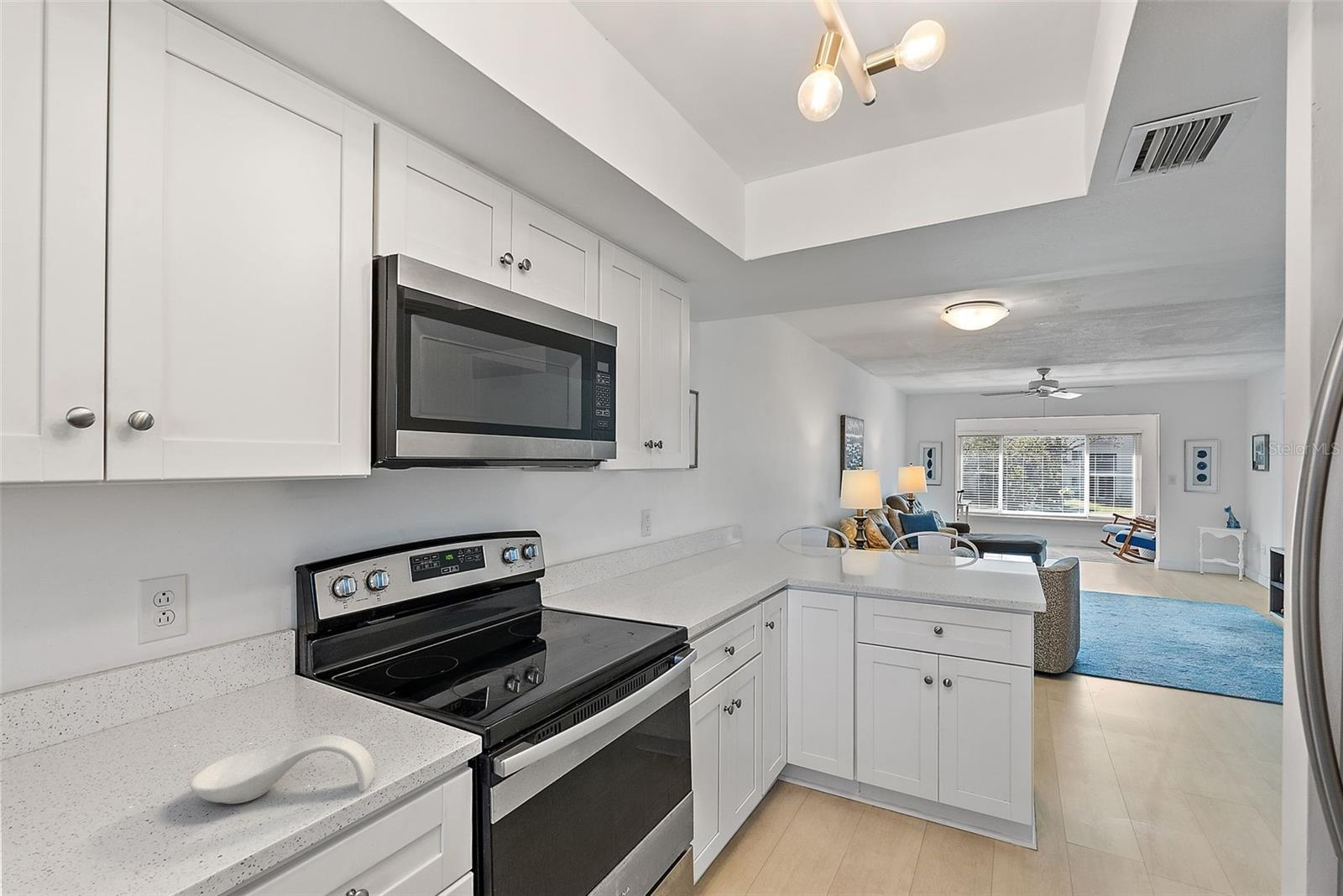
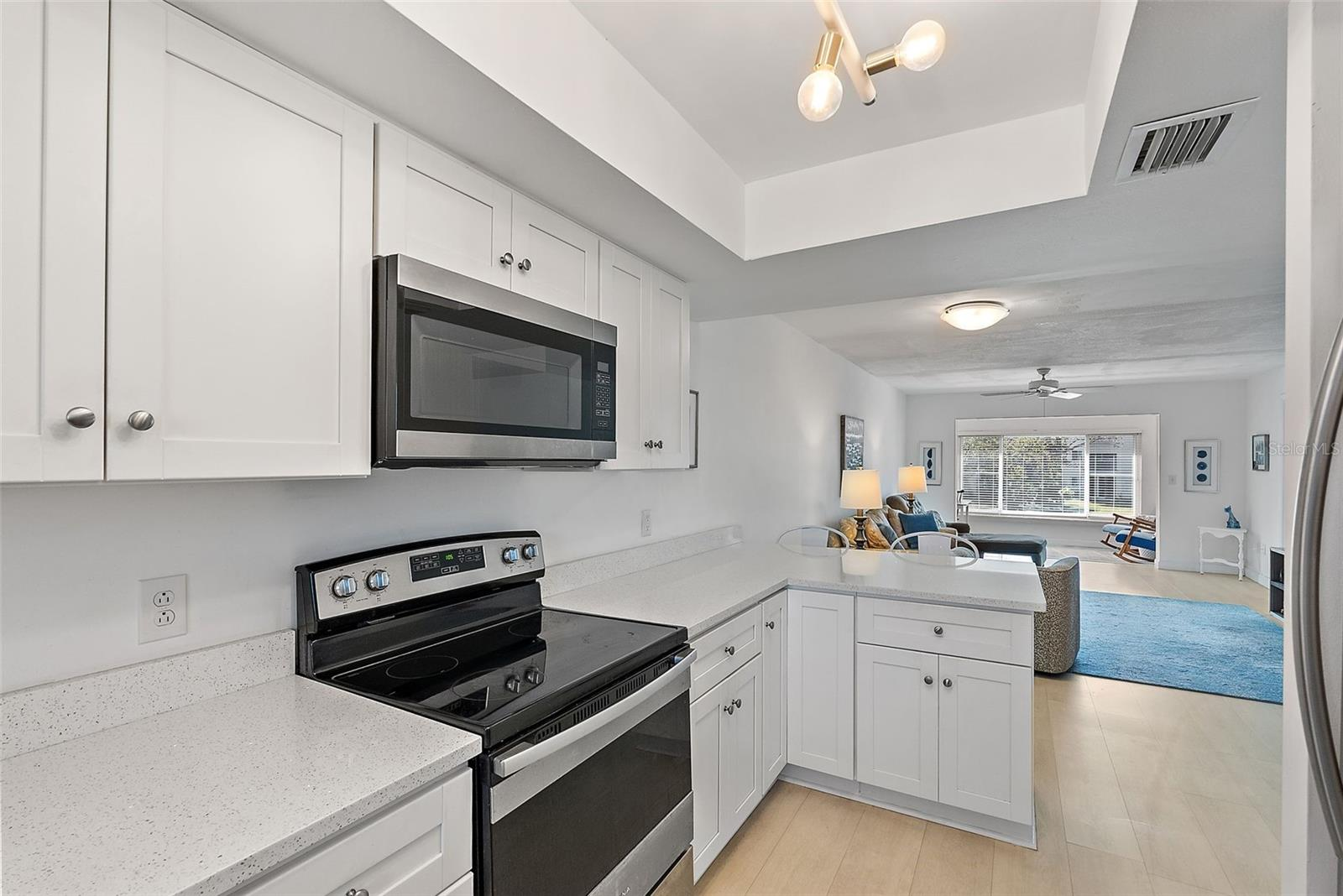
- spoon rest [189,734,376,805]
